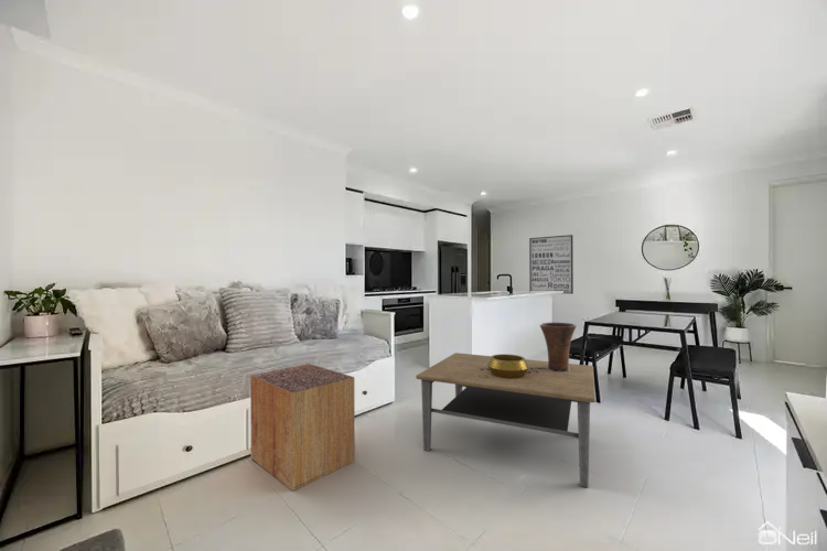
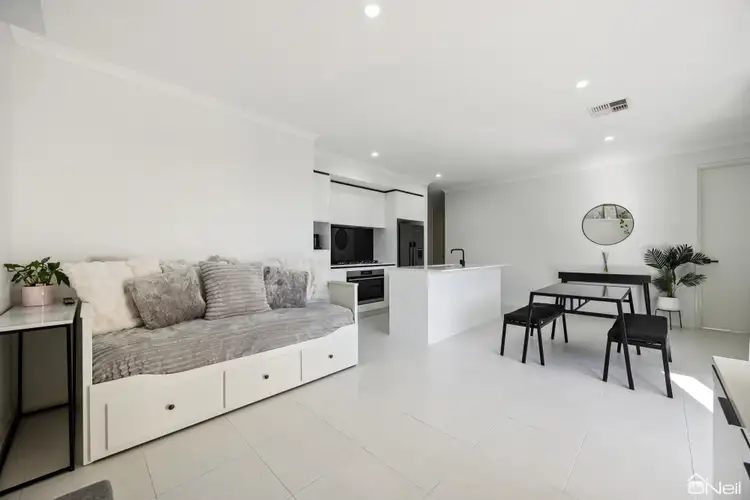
- vase [539,322,578,372]
- decorative bowl [487,353,528,379]
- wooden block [249,363,356,491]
- coffee table [415,352,597,488]
- wall art [528,234,574,295]
